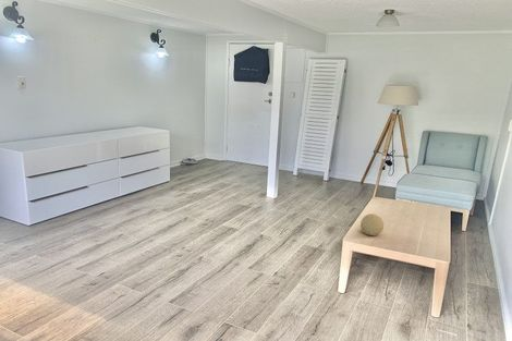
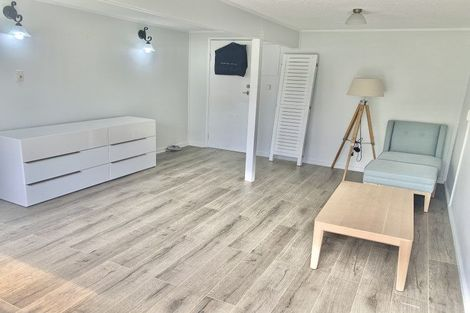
- decorative ball [359,212,385,238]
